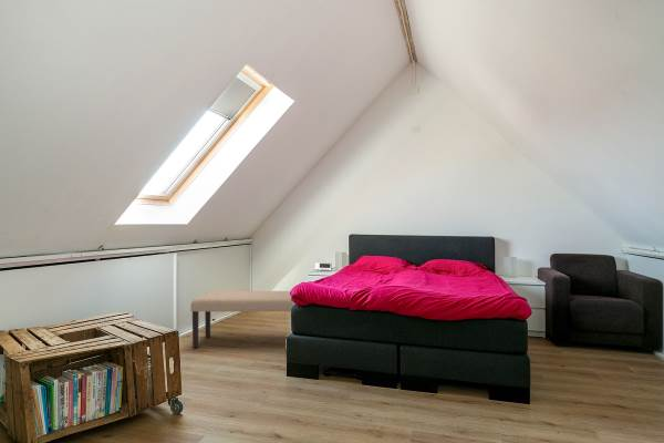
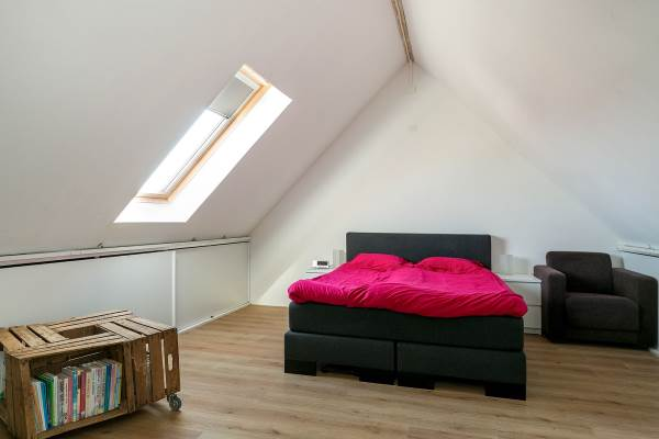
- bench [189,290,293,349]
